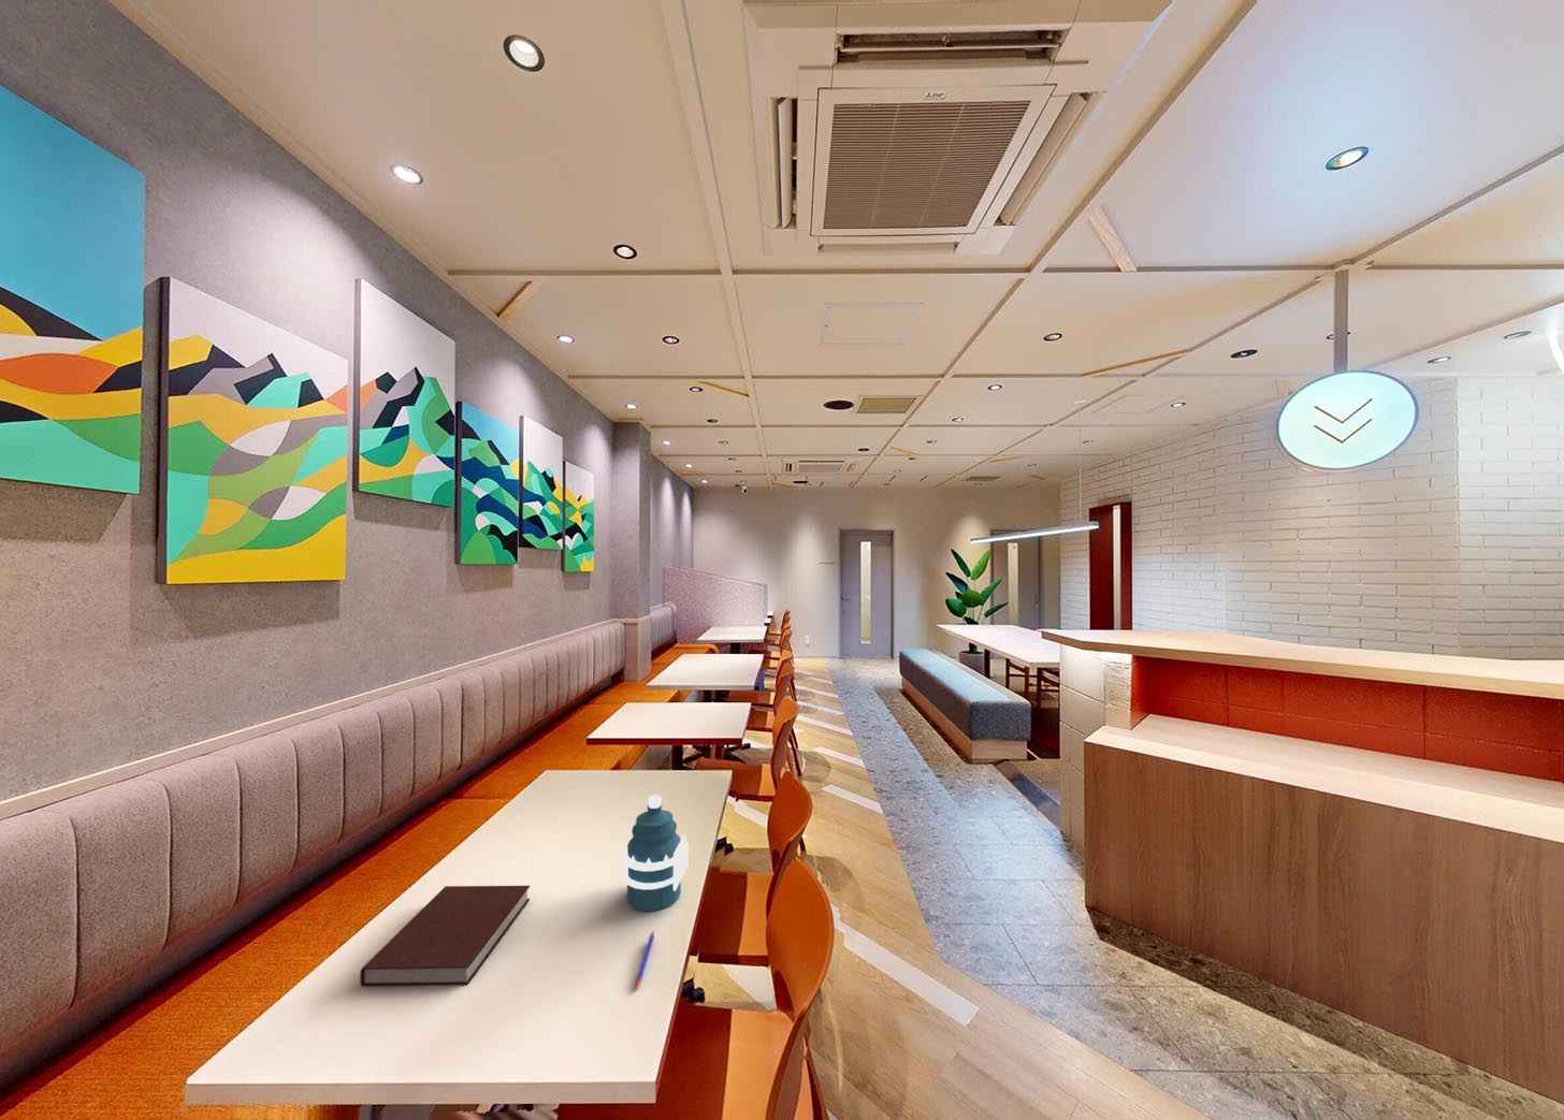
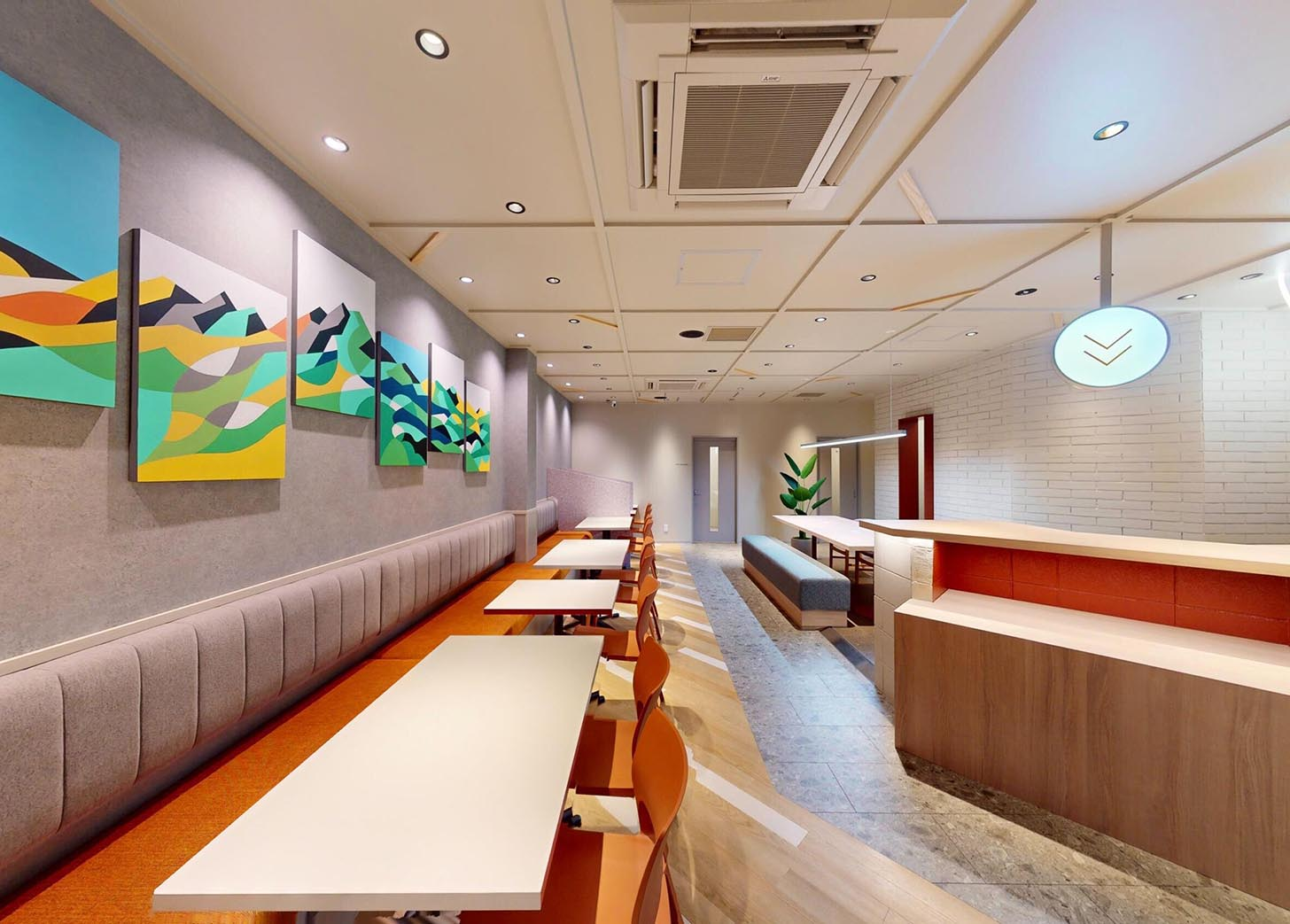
- pen [635,930,655,992]
- water bottle [622,795,689,913]
- notebook [359,885,531,987]
